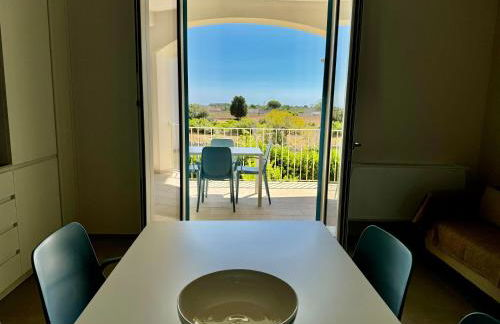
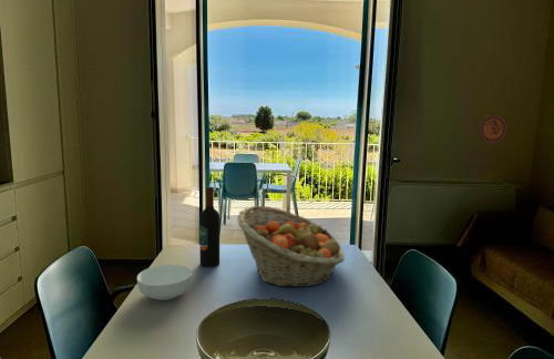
+ cereal bowl [136,264,194,301]
+ decorative plate [478,113,509,145]
+ wine bottle [198,186,220,268]
+ fruit basket [236,205,346,288]
